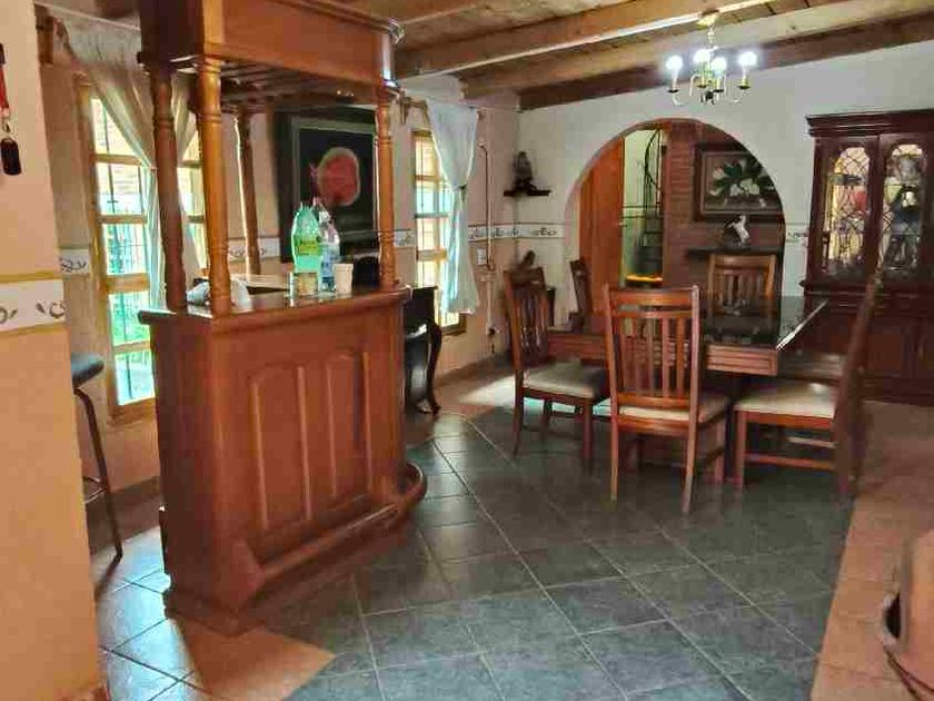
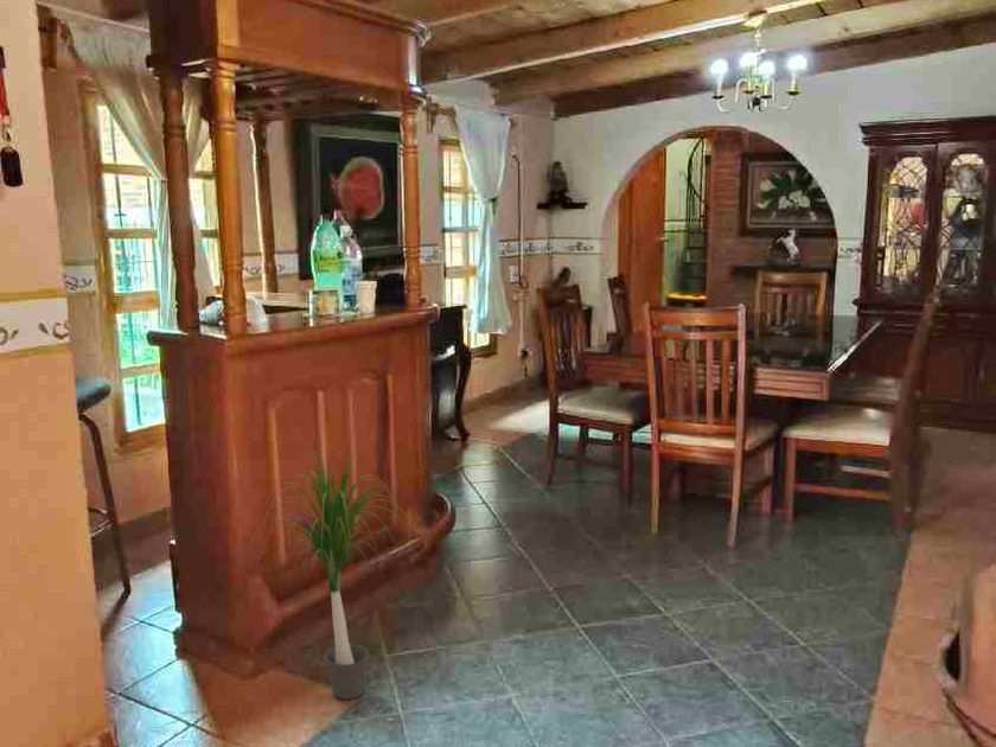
+ potted plant [244,438,421,701]
